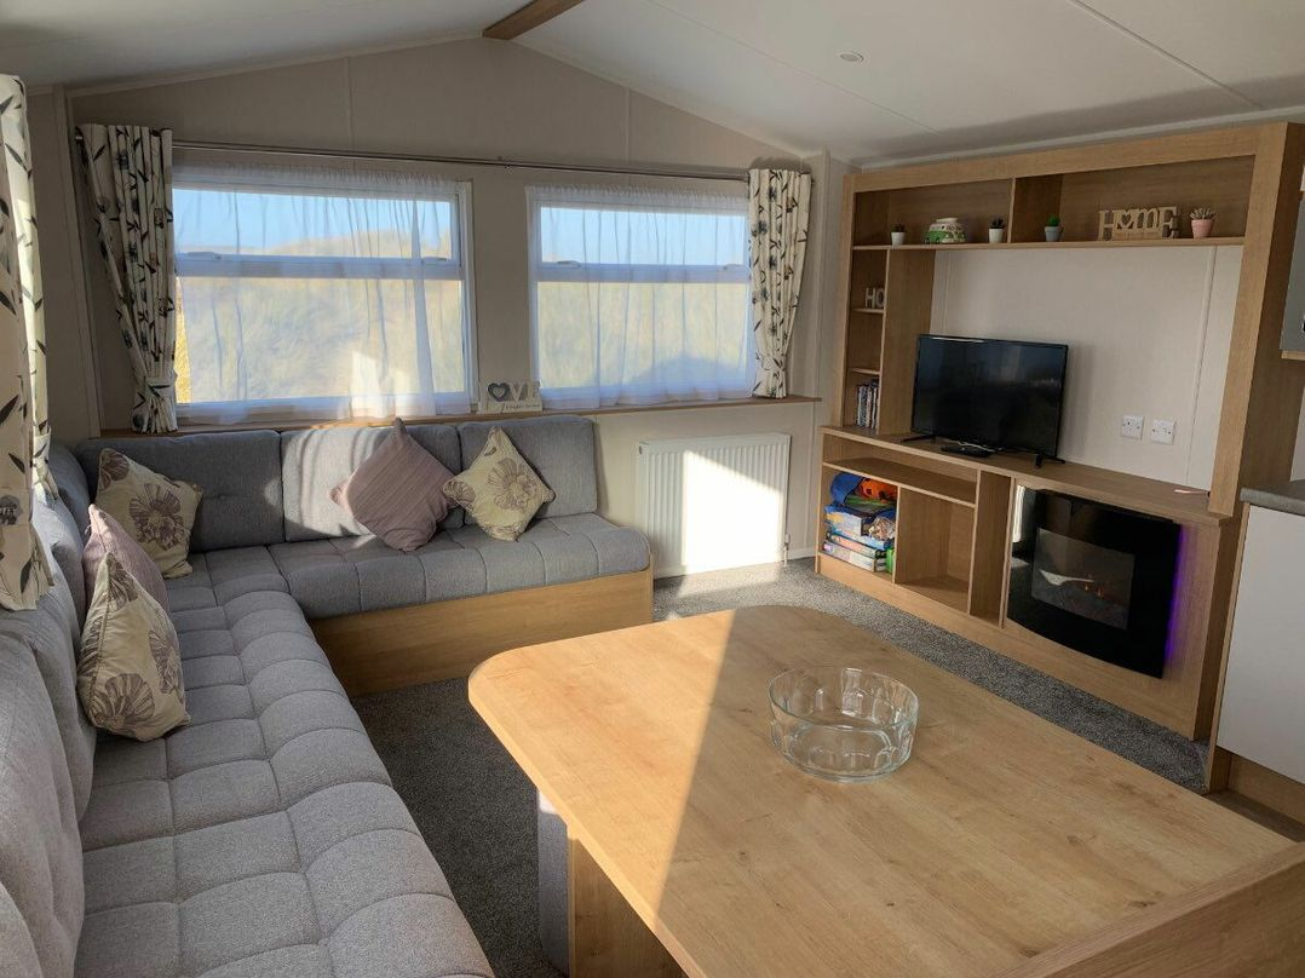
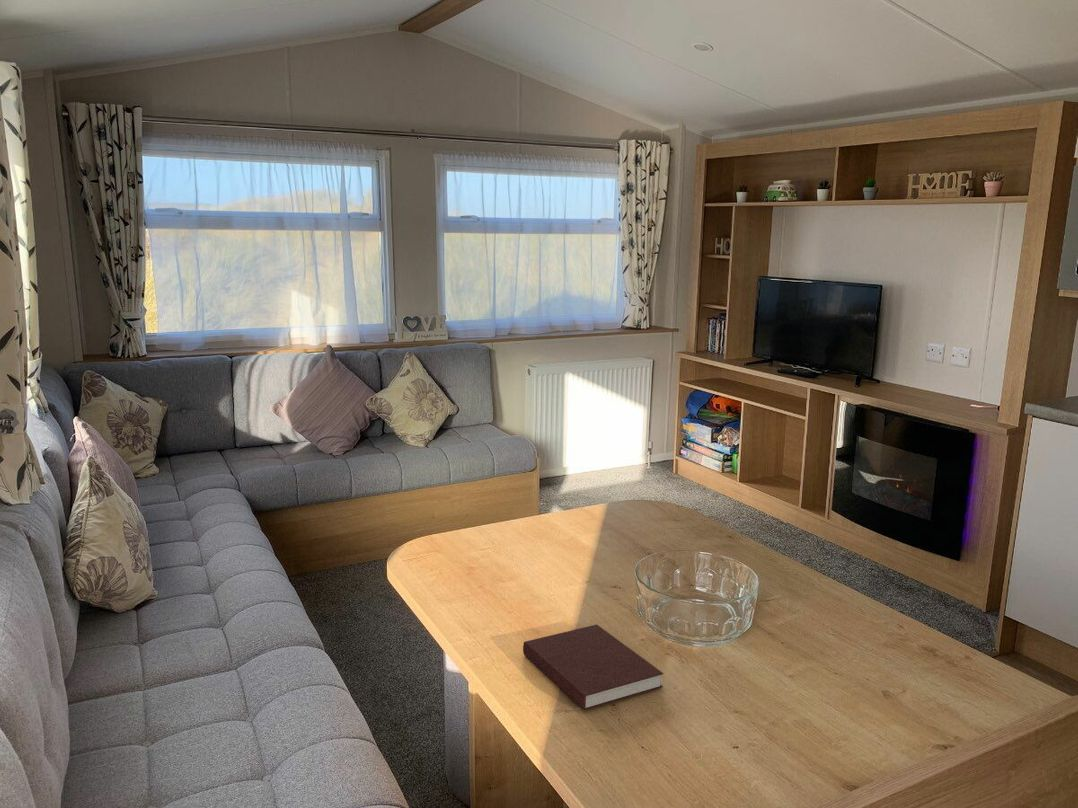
+ notebook [522,624,665,711]
